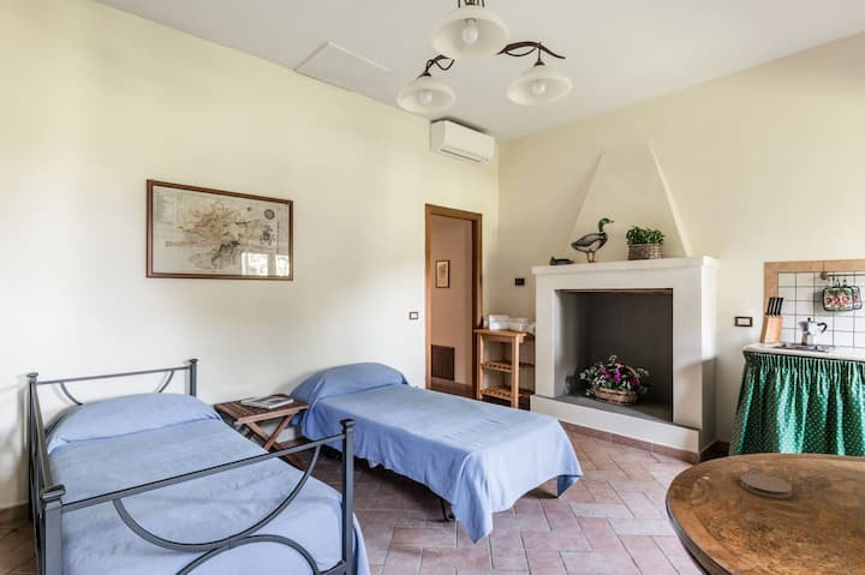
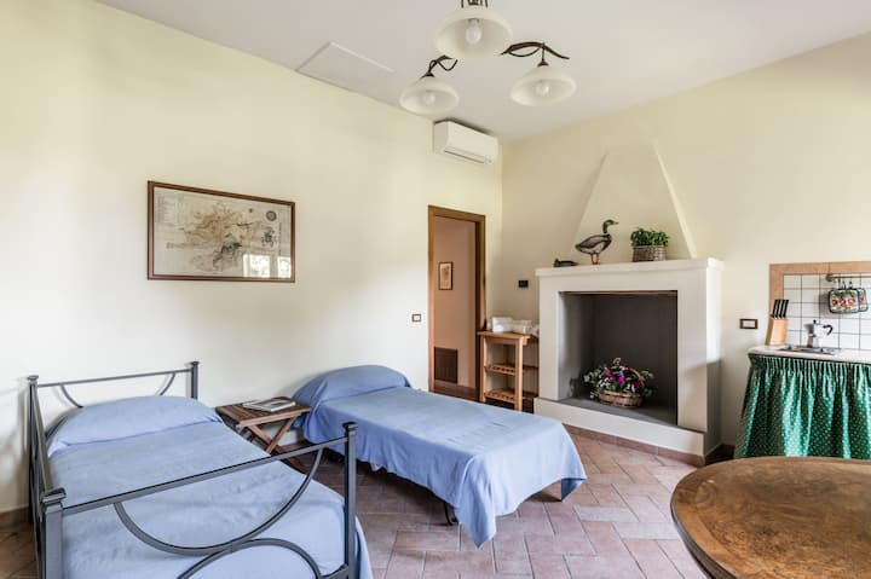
- coaster [740,473,793,499]
